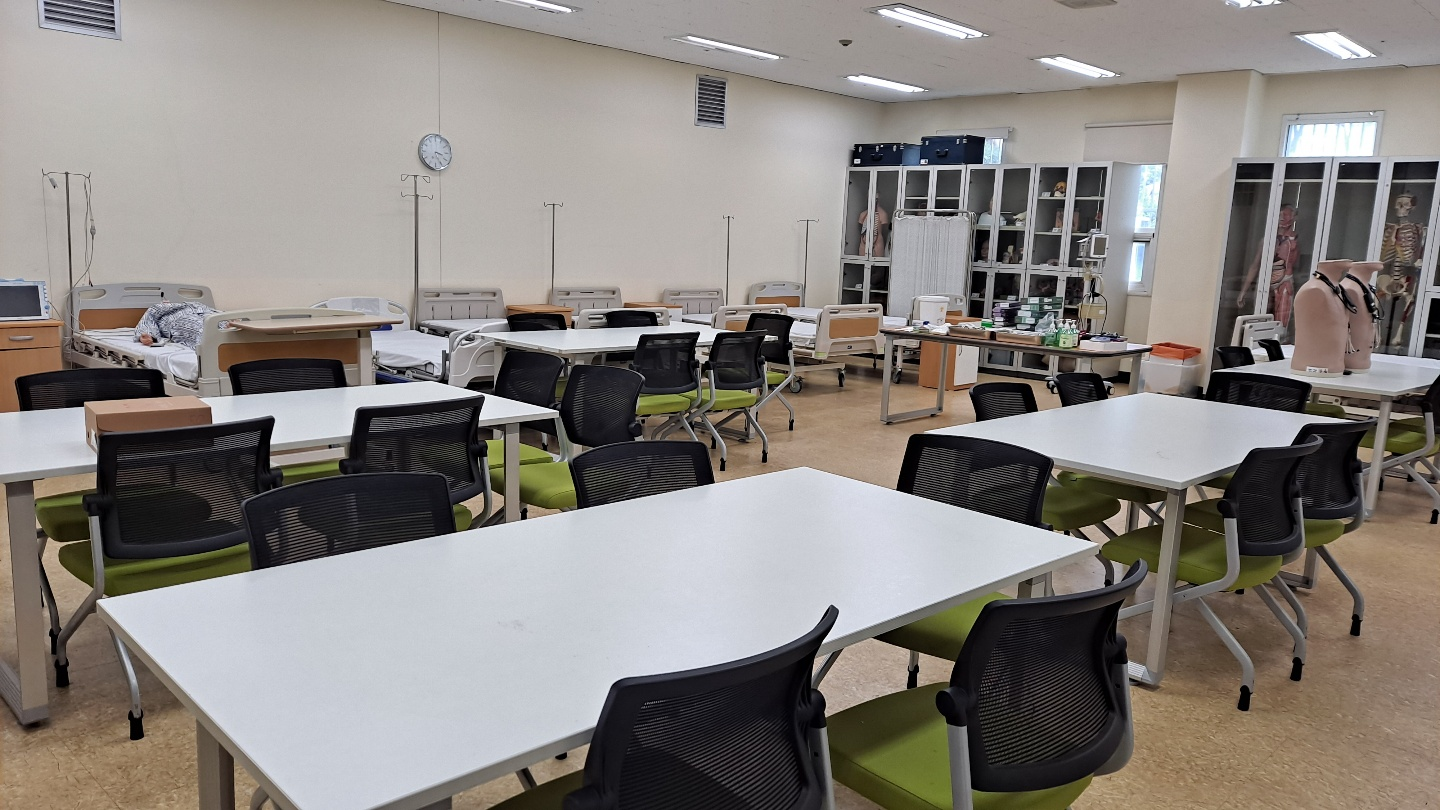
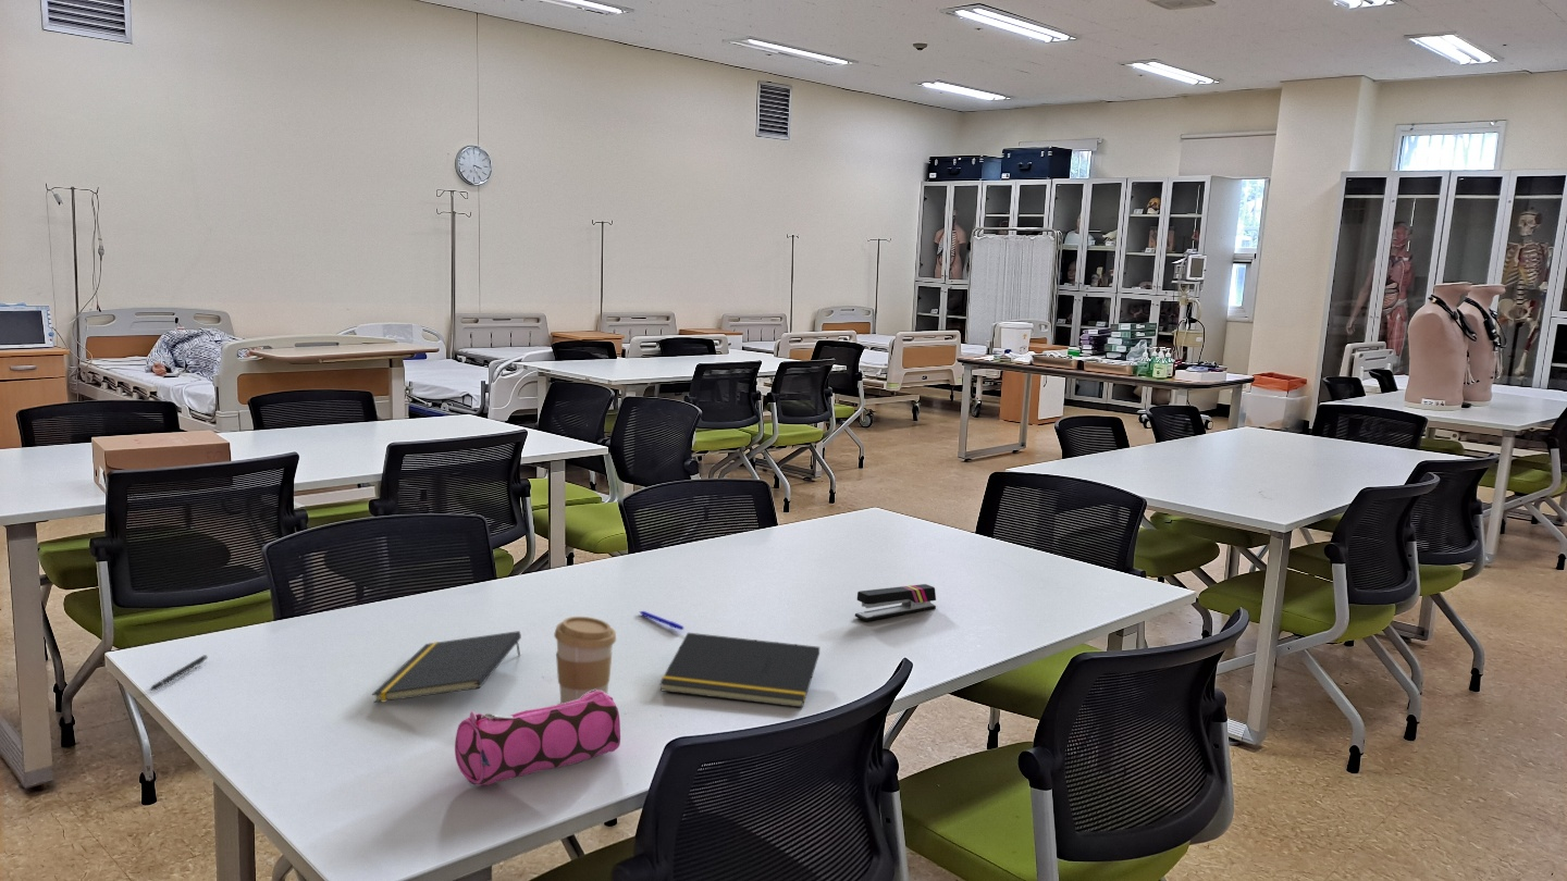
+ coffee cup [553,616,617,704]
+ pen [639,610,684,631]
+ pen [149,654,208,692]
+ notepad [371,630,522,704]
+ pencil case [454,690,621,786]
+ stapler [854,583,937,622]
+ notepad [658,632,820,709]
